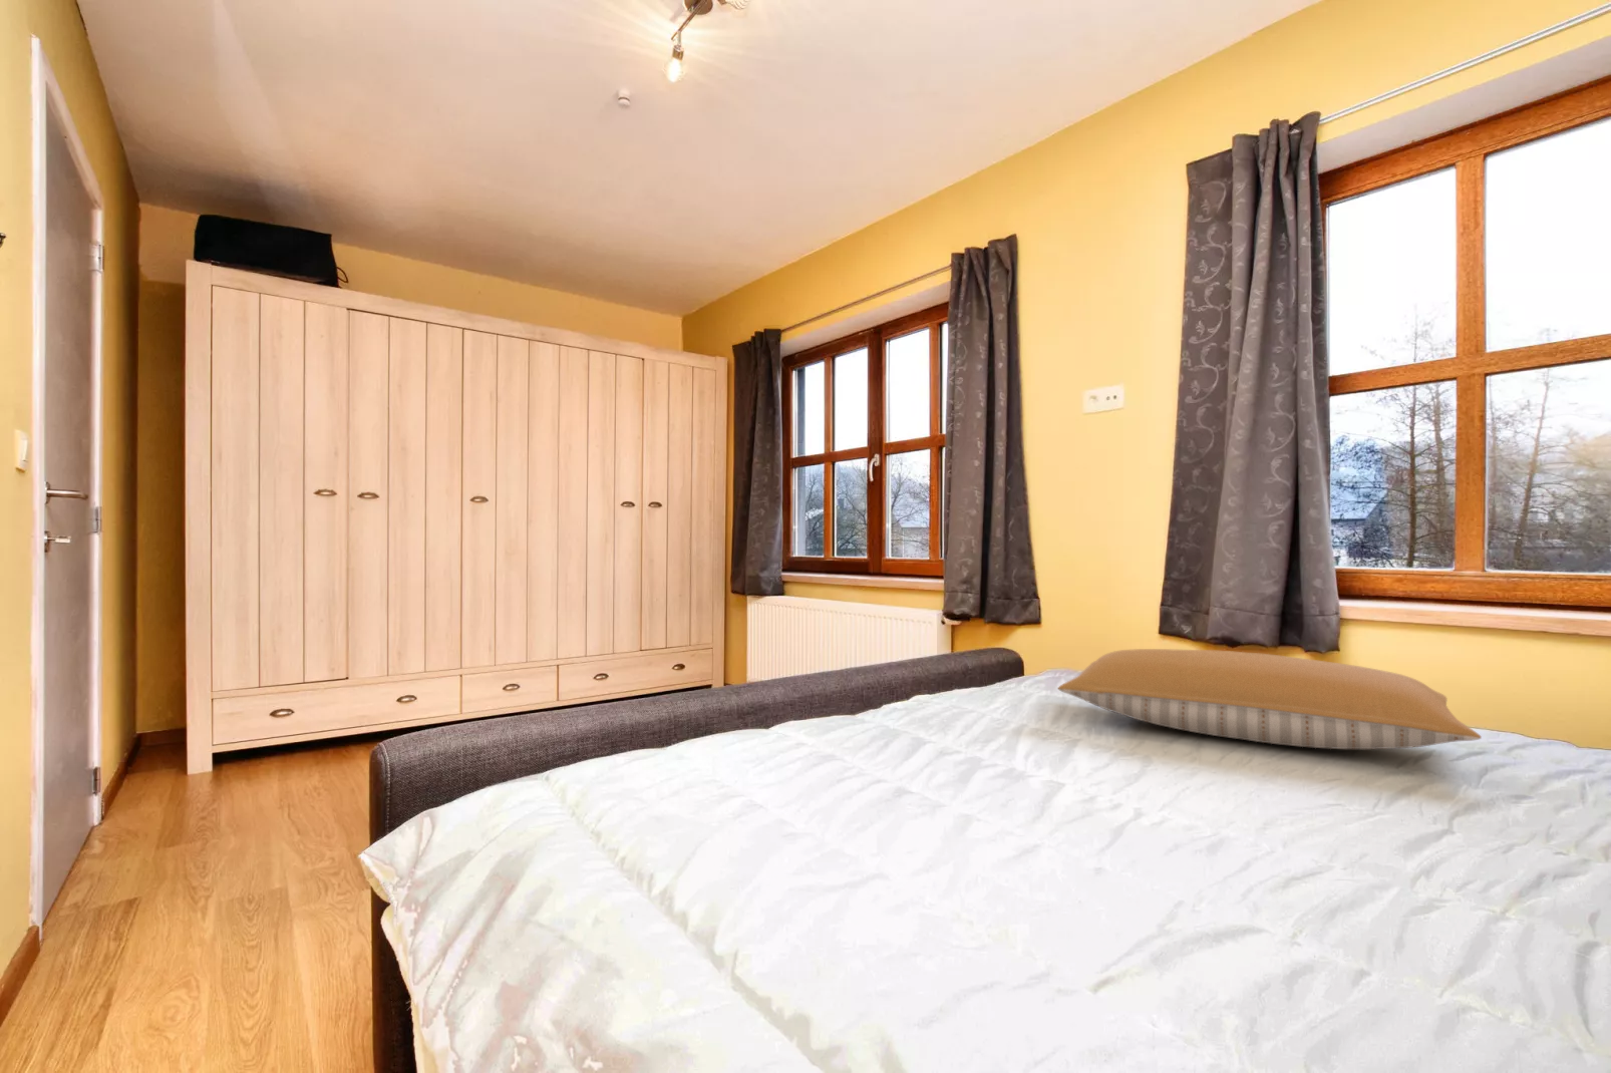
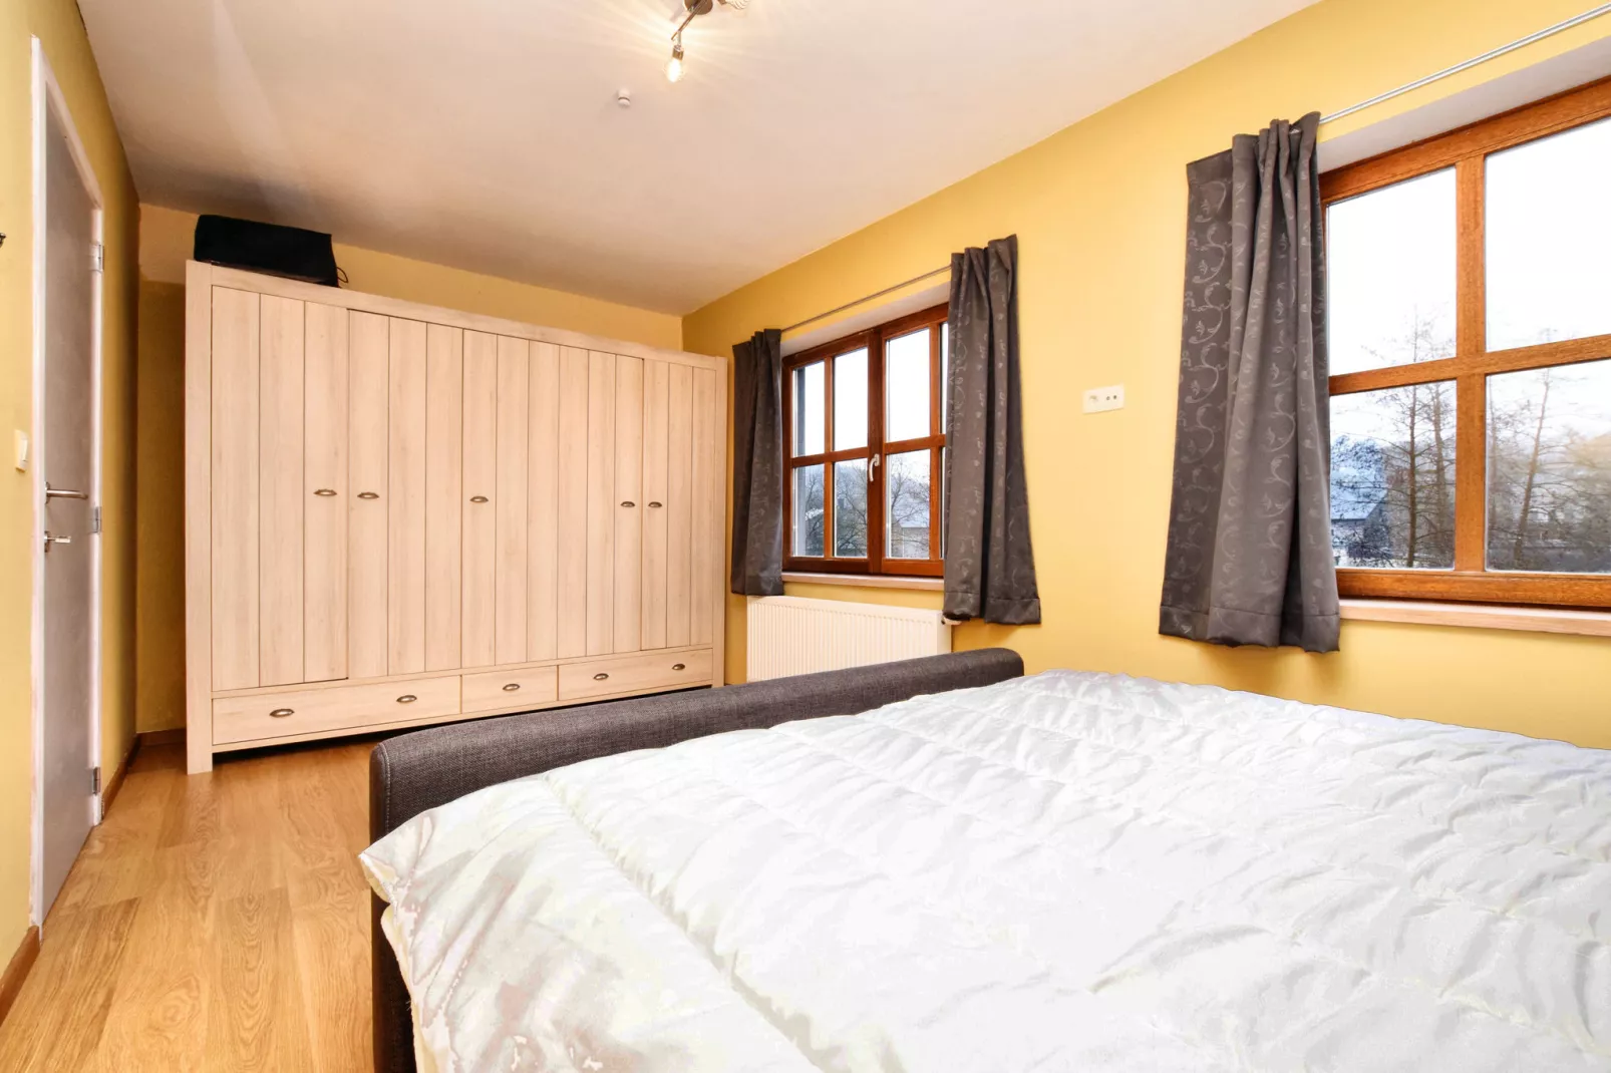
- pillow [1058,648,1483,750]
